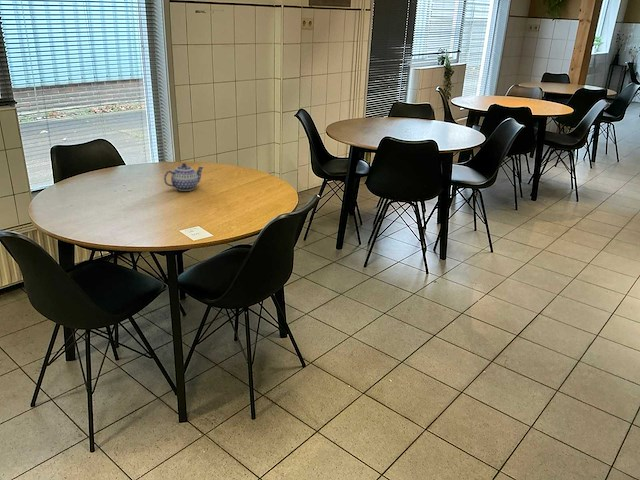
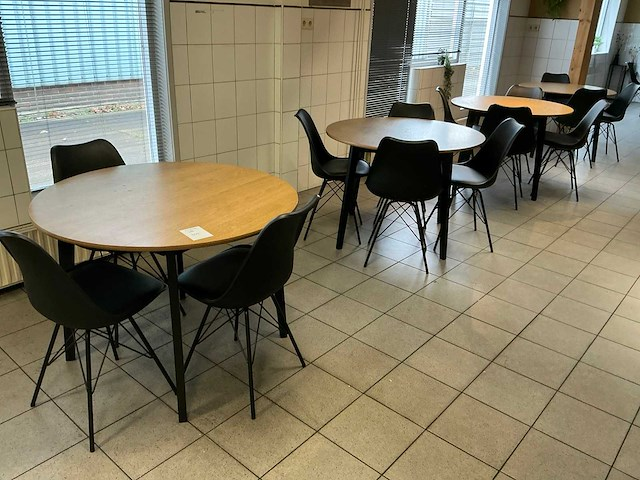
- teapot [163,162,205,192]
